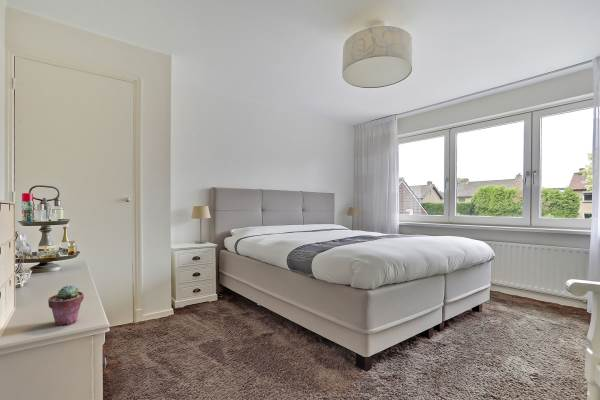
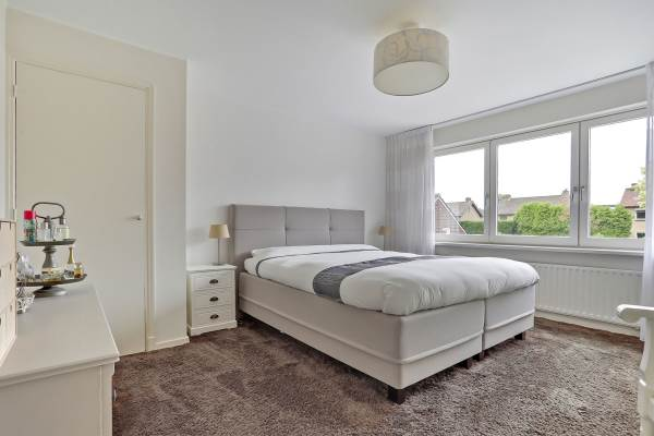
- potted succulent [47,284,85,327]
